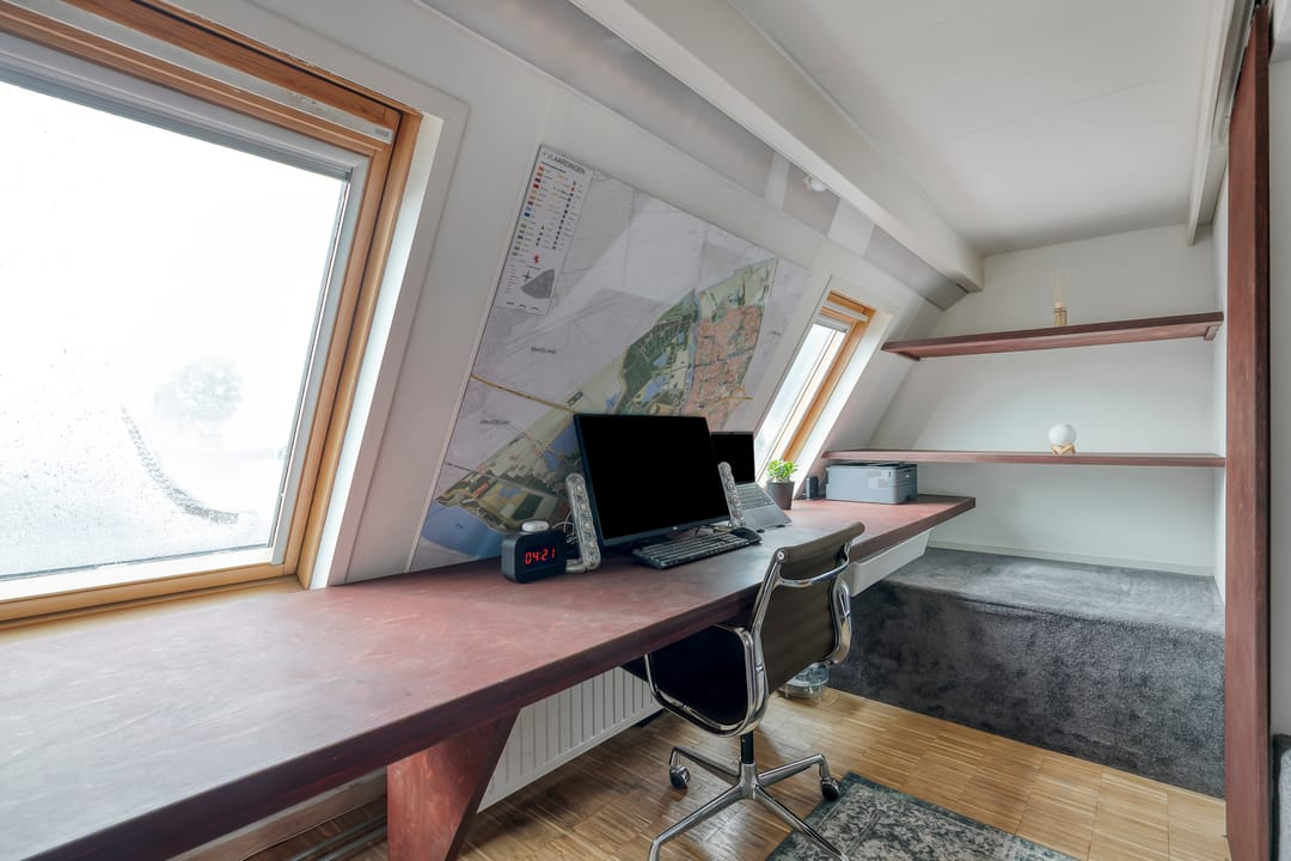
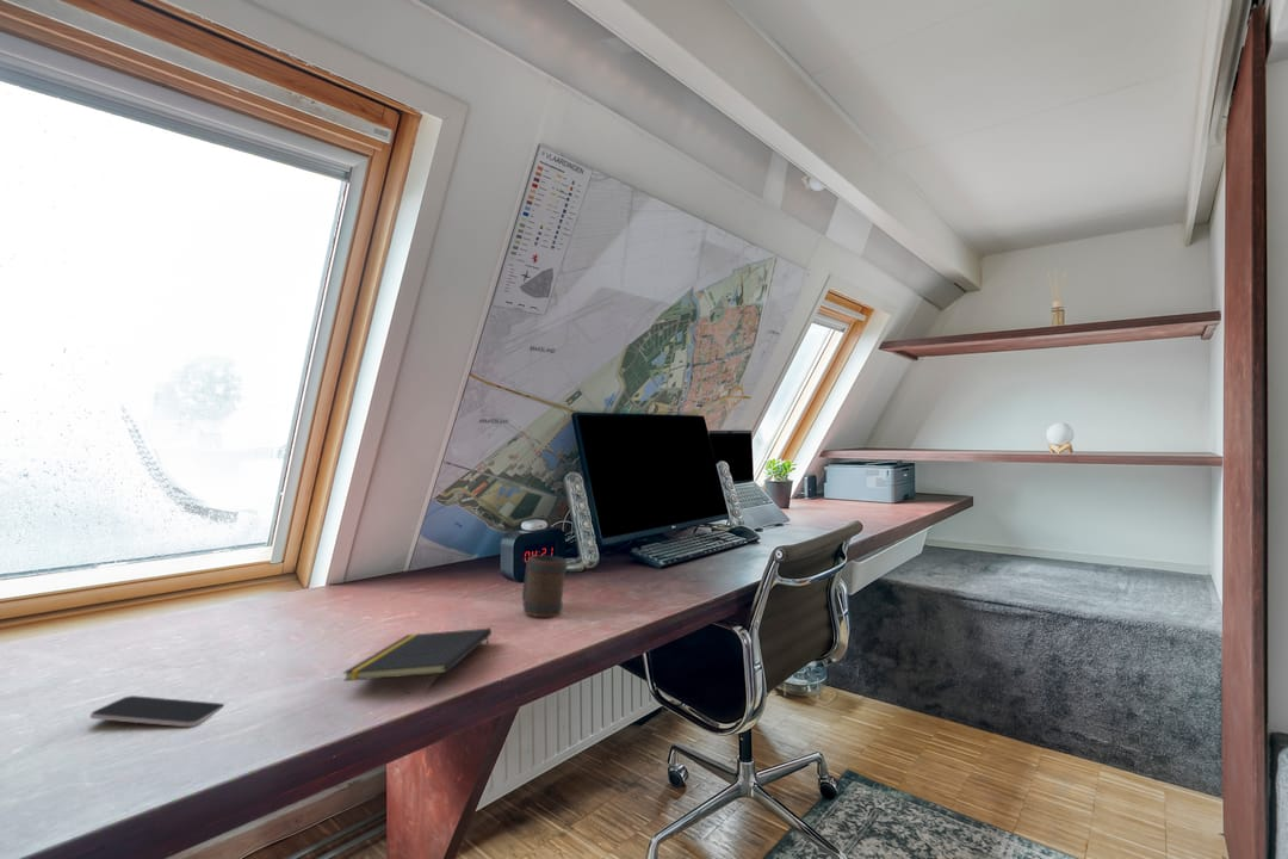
+ notepad [342,628,493,682]
+ mug [521,555,568,618]
+ smartphone [89,694,225,728]
